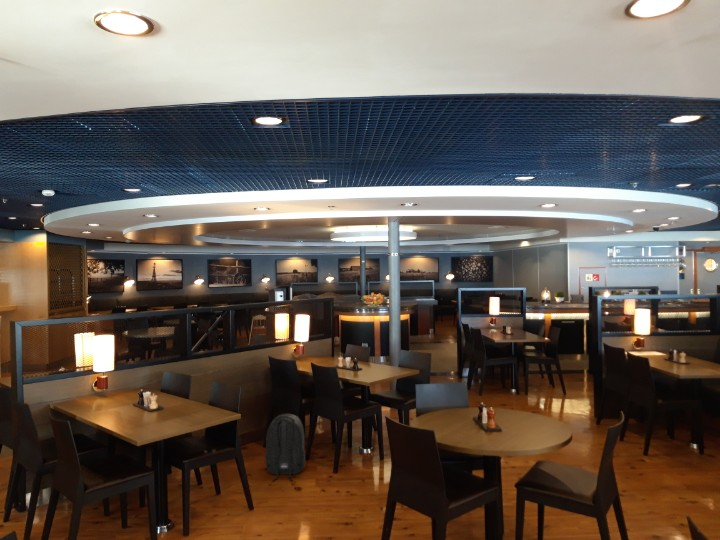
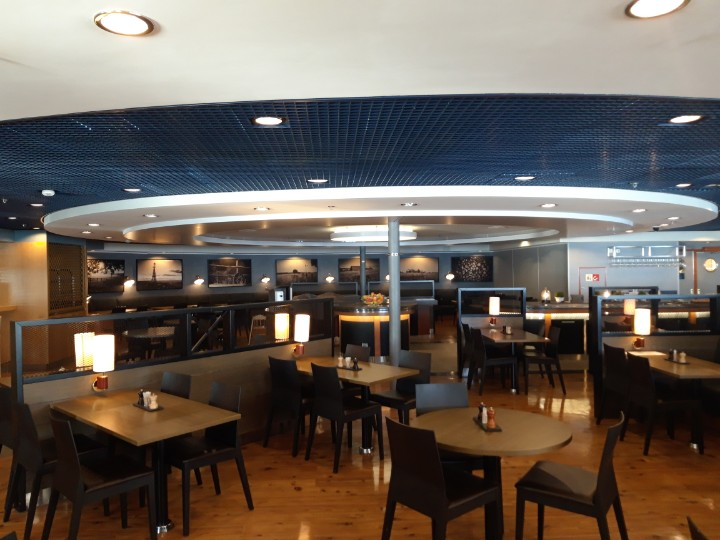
- backpack [264,413,306,482]
